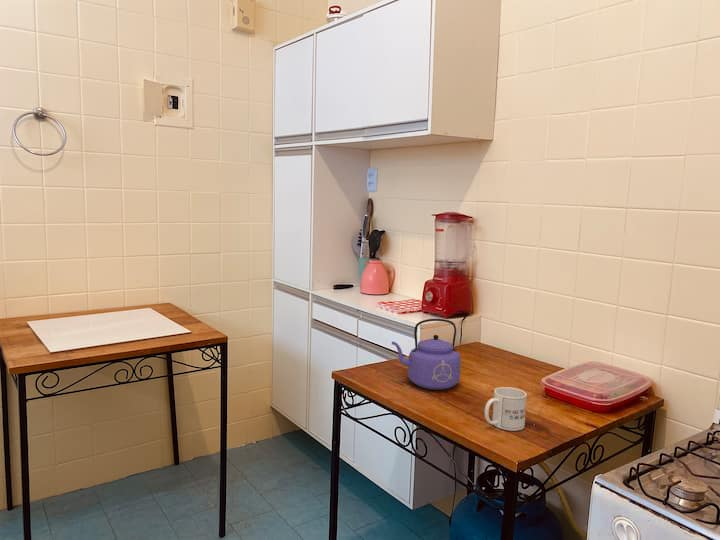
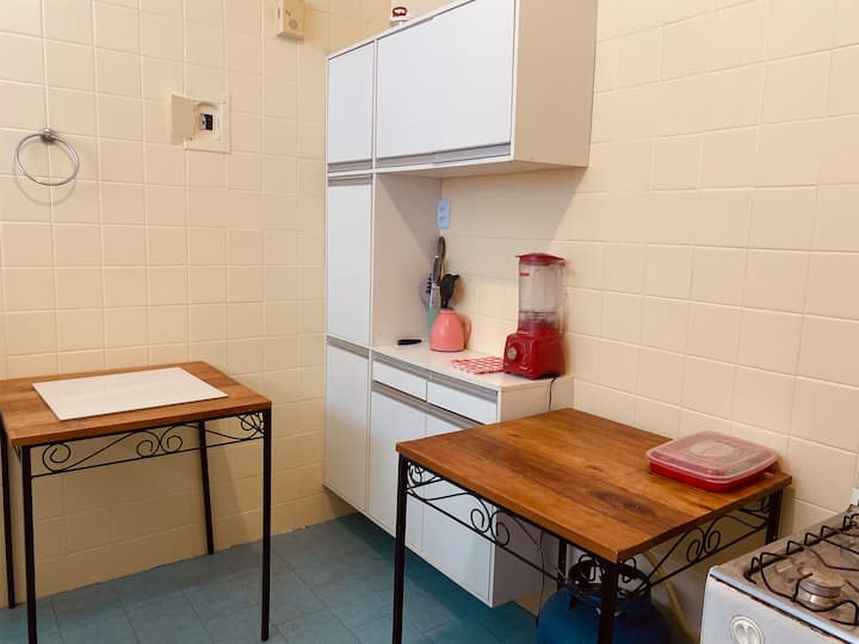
- kettle [391,318,462,391]
- mug [484,386,528,432]
